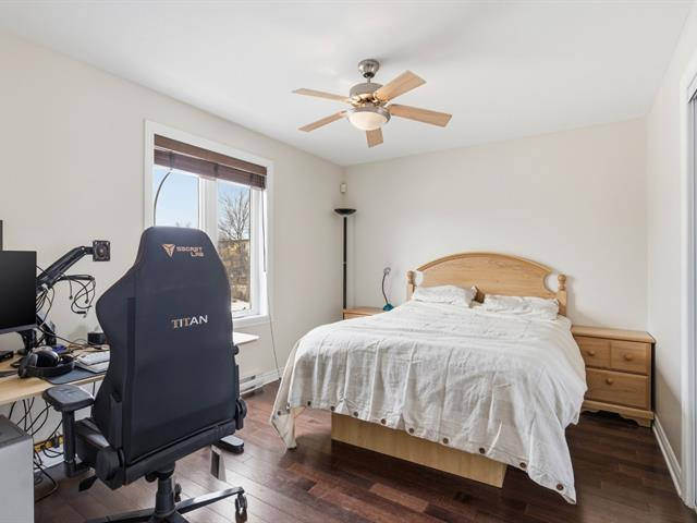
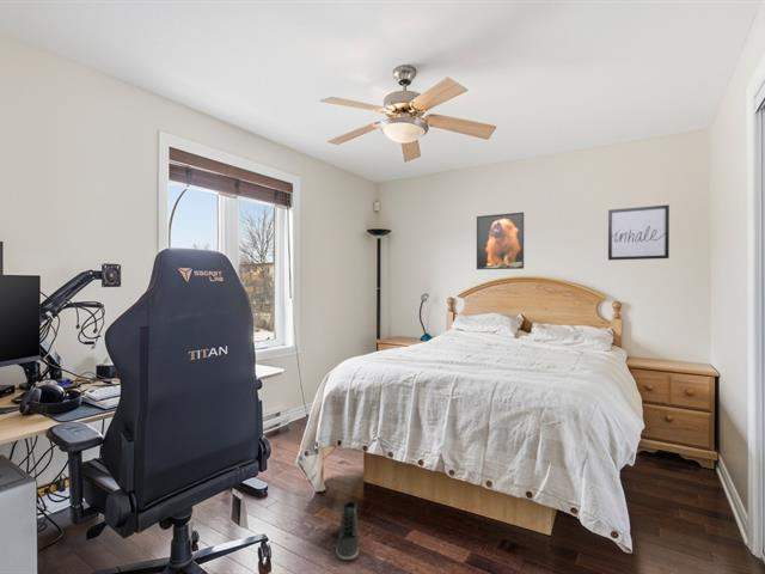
+ sneaker [335,500,360,561]
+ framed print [476,210,525,270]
+ wall art [607,203,671,261]
